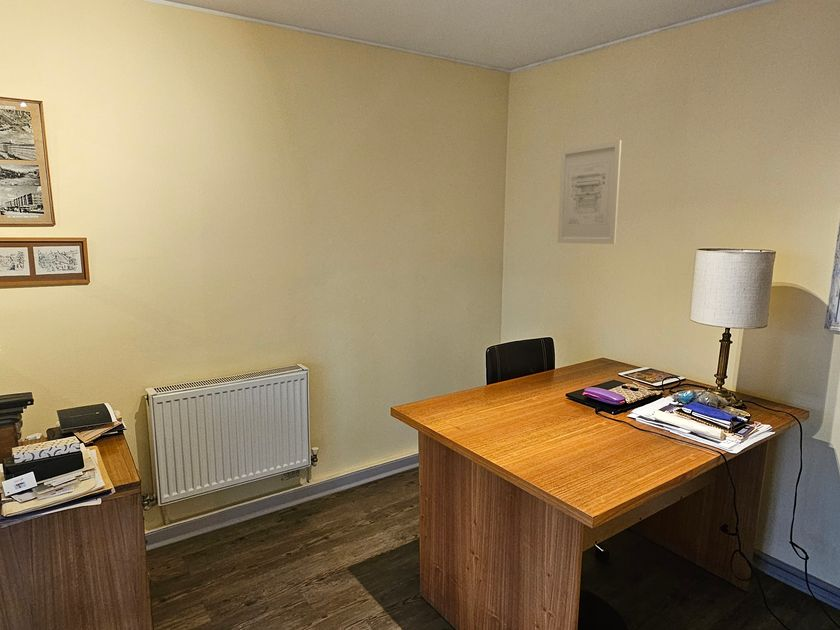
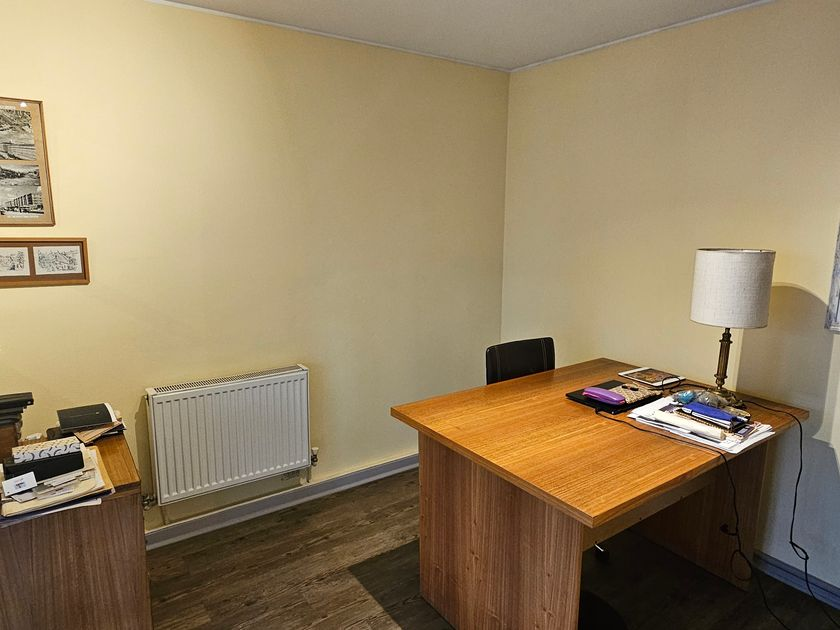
- wall art [557,139,623,245]
